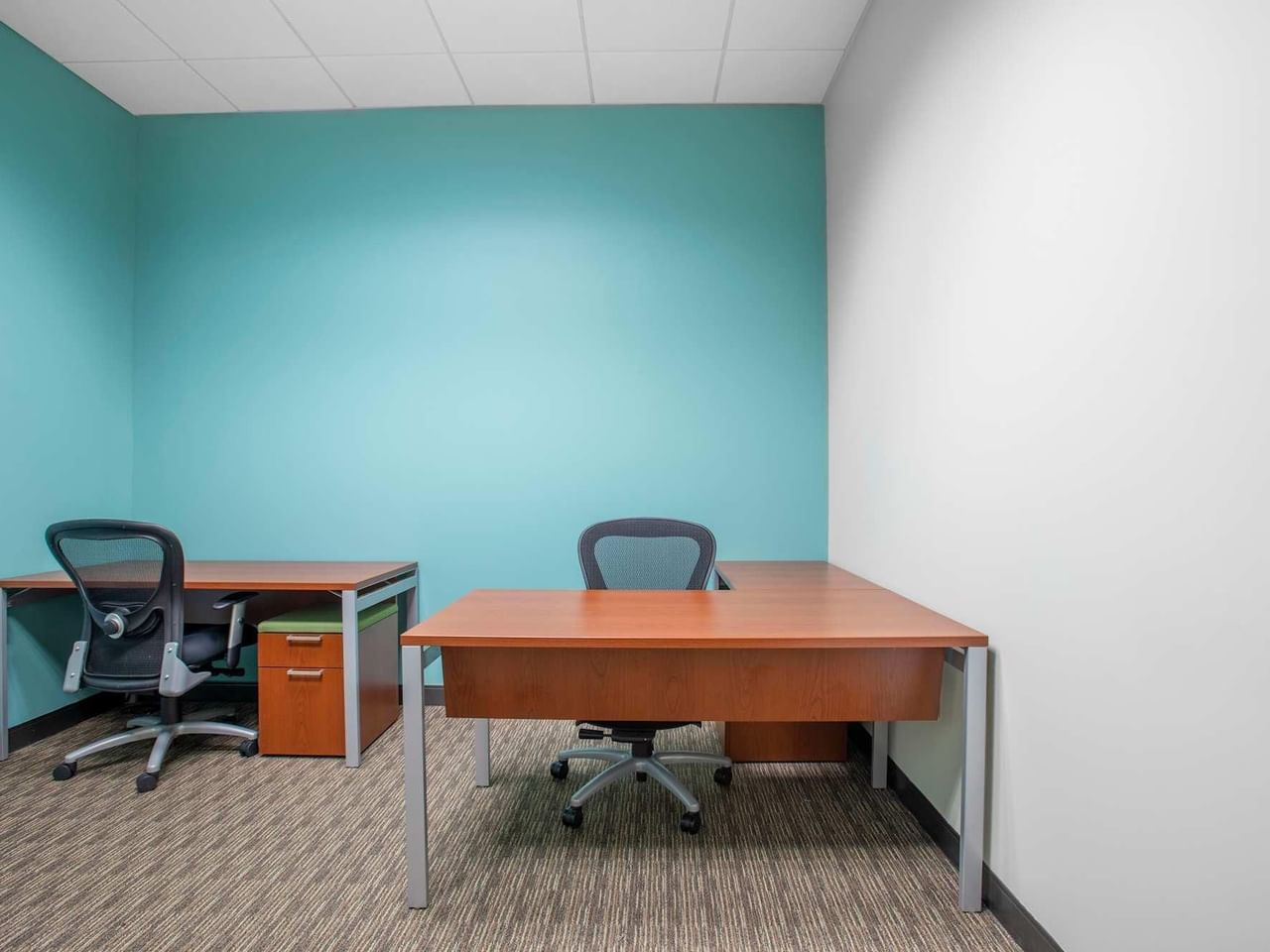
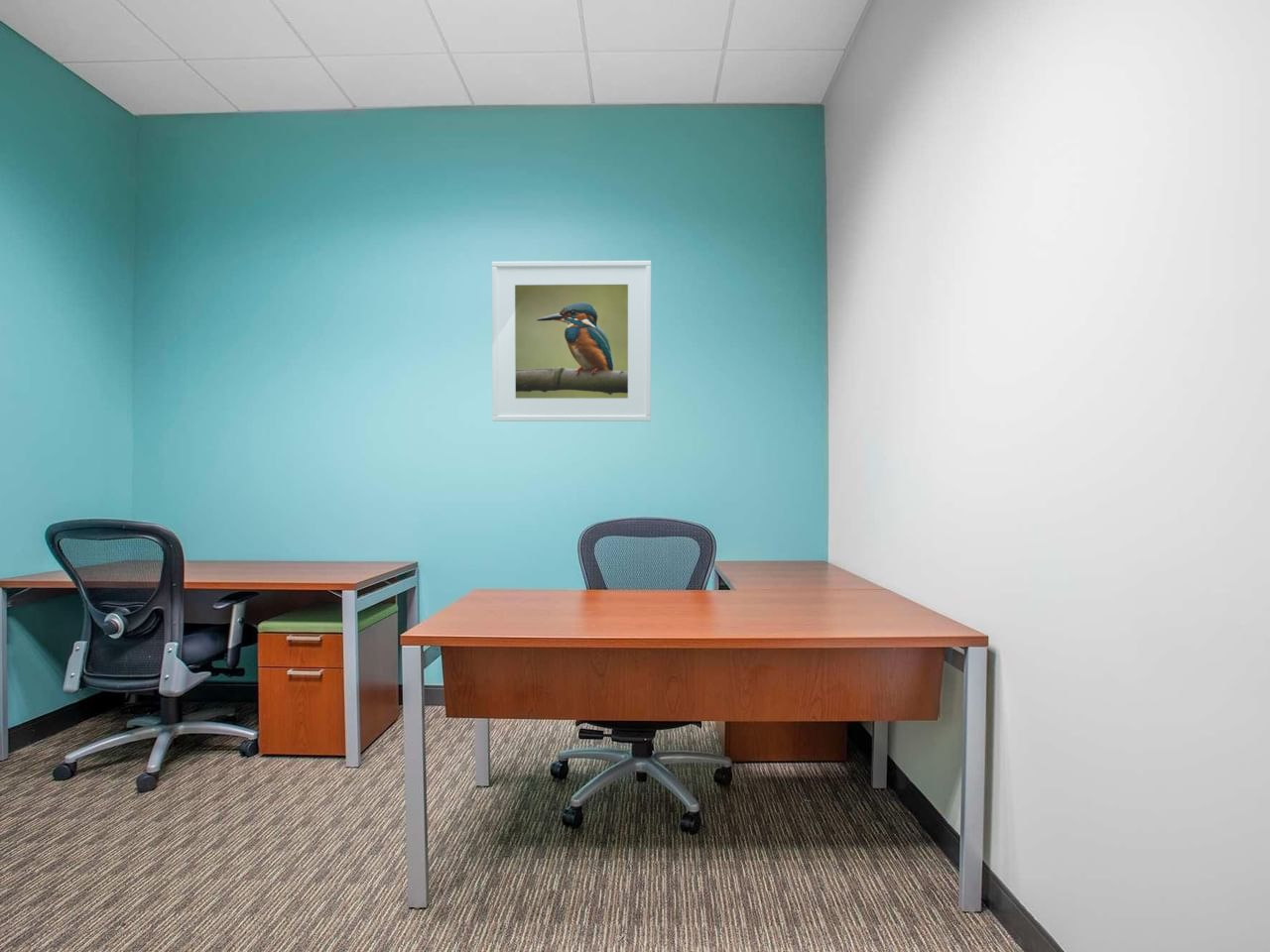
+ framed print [491,260,652,422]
